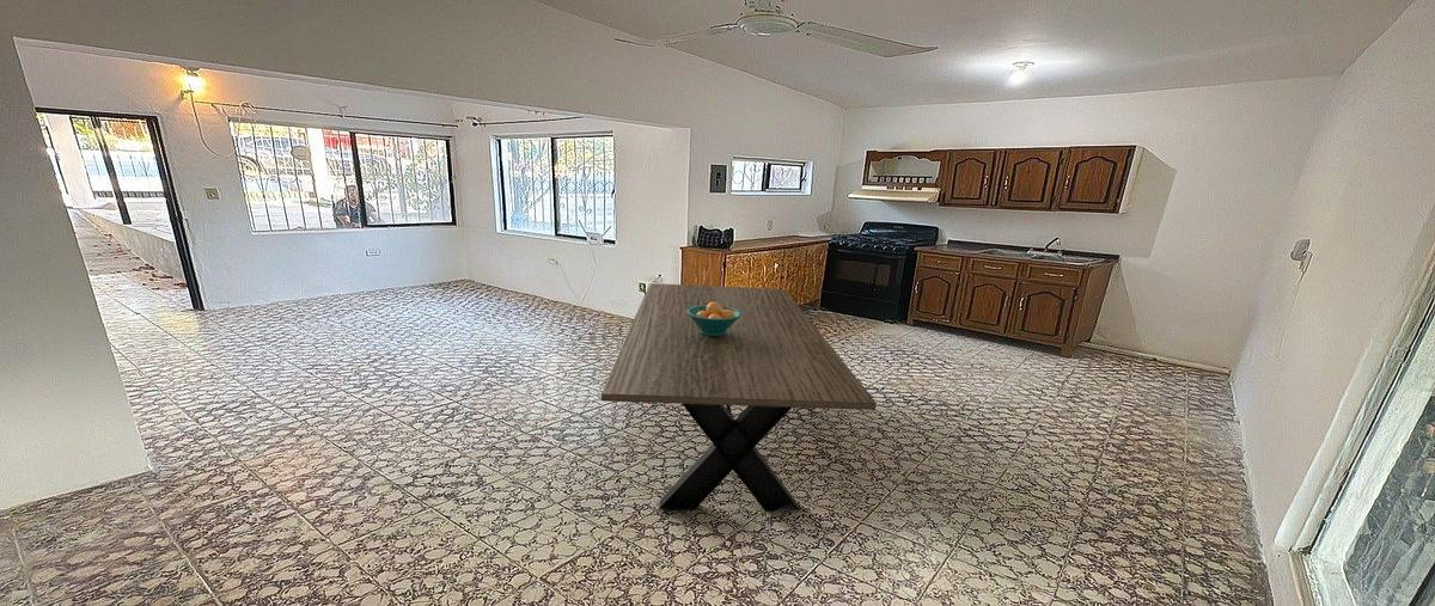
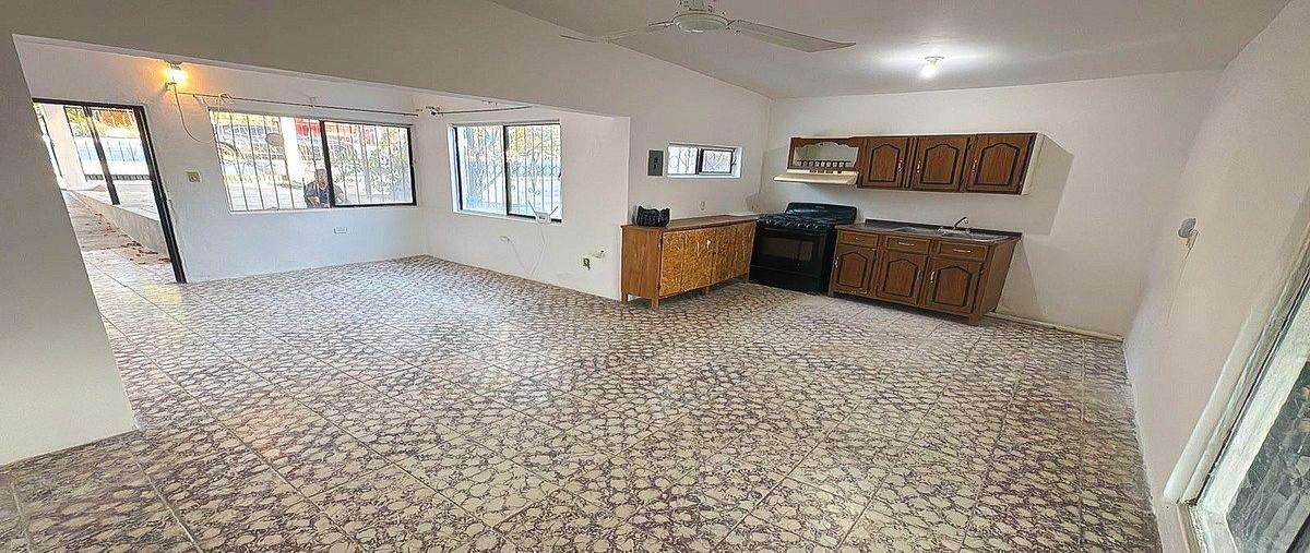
- fruit bowl [686,302,741,336]
- dining table [600,282,878,513]
